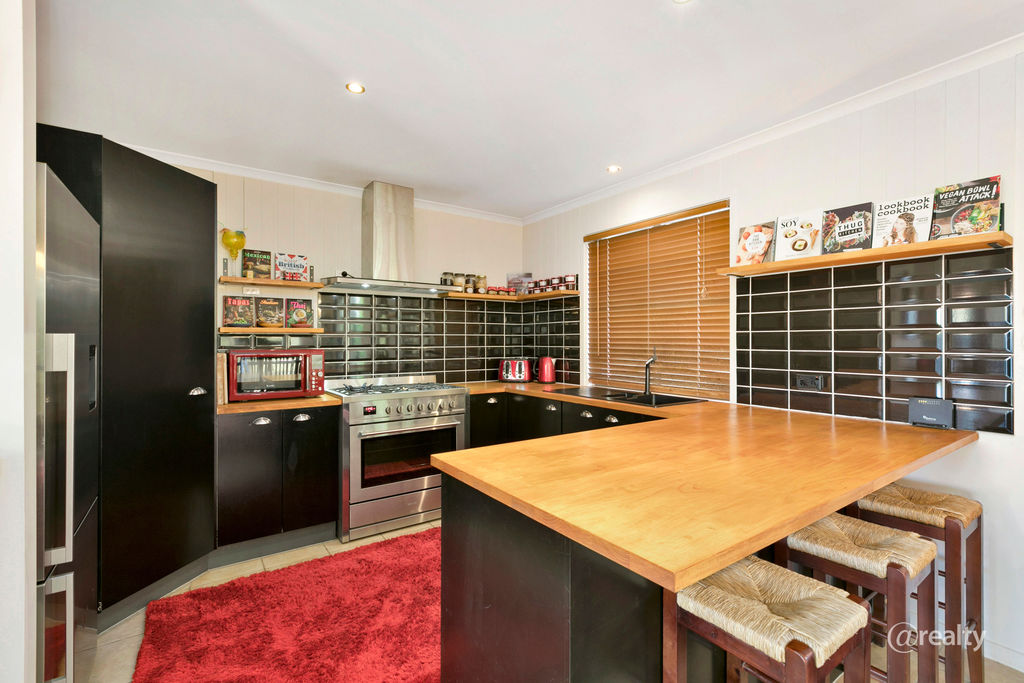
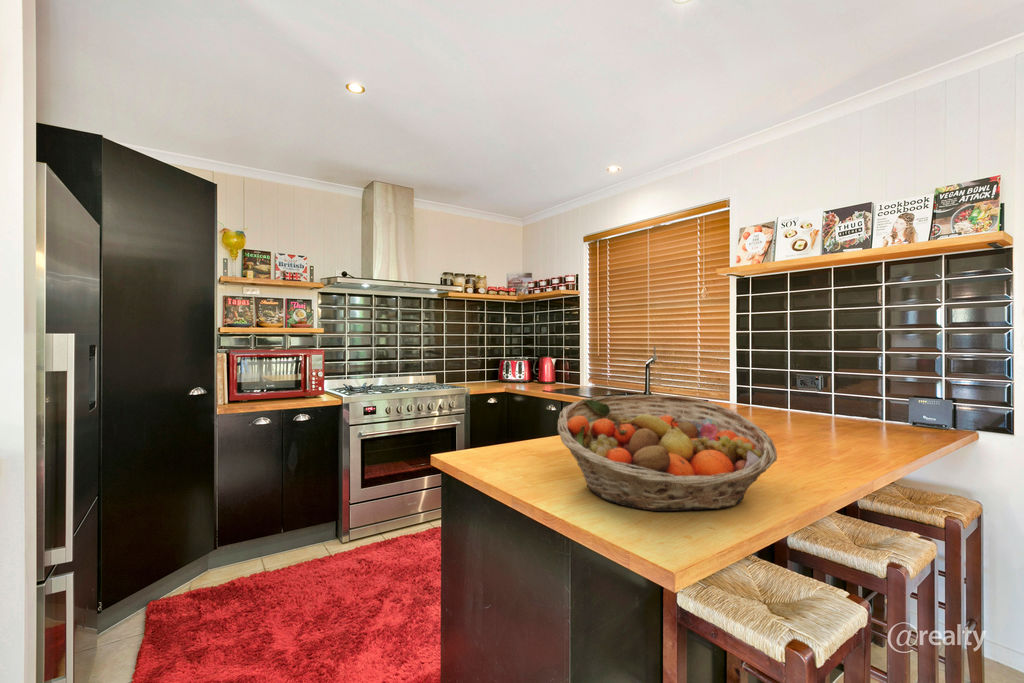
+ fruit basket [557,394,778,512]
